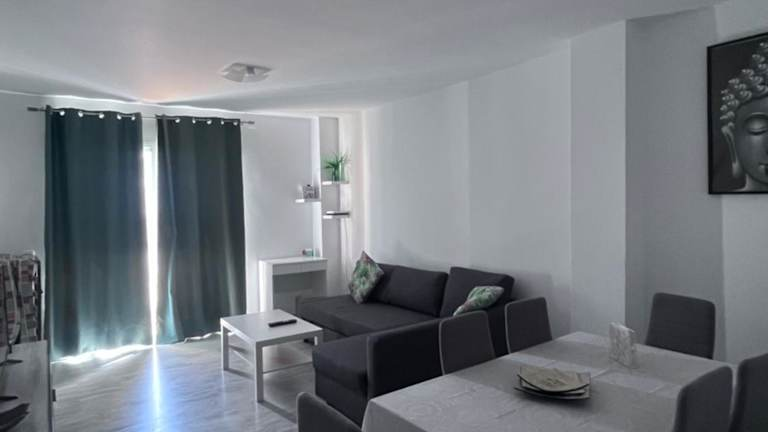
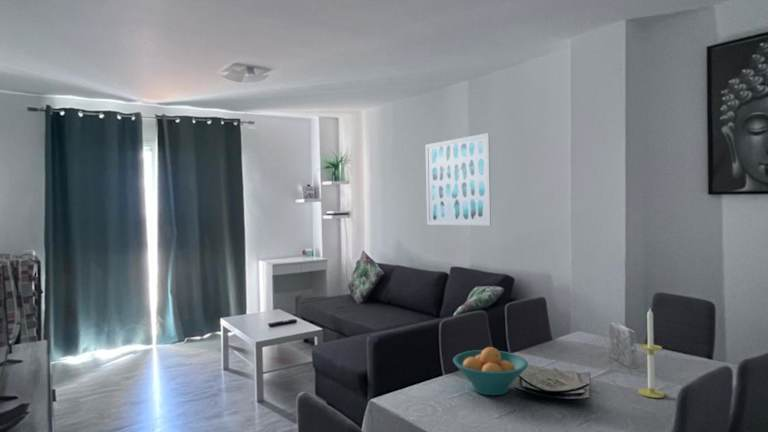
+ fruit bowl [452,346,529,396]
+ candle [637,307,666,399]
+ wall art [425,132,492,226]
